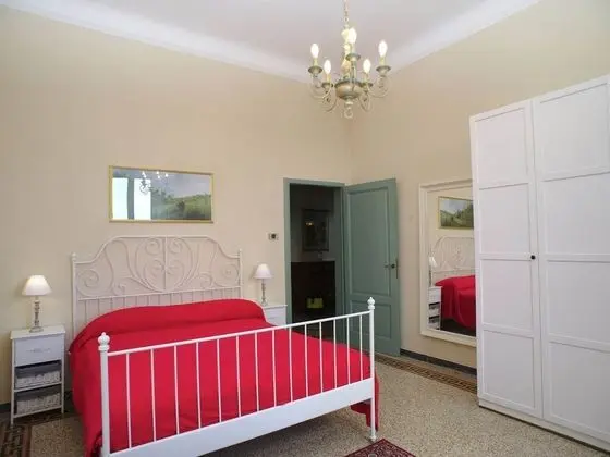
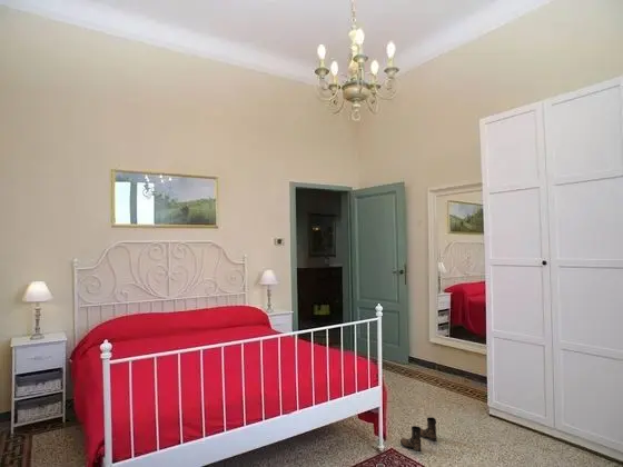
+ boots [399,416,437,453]
